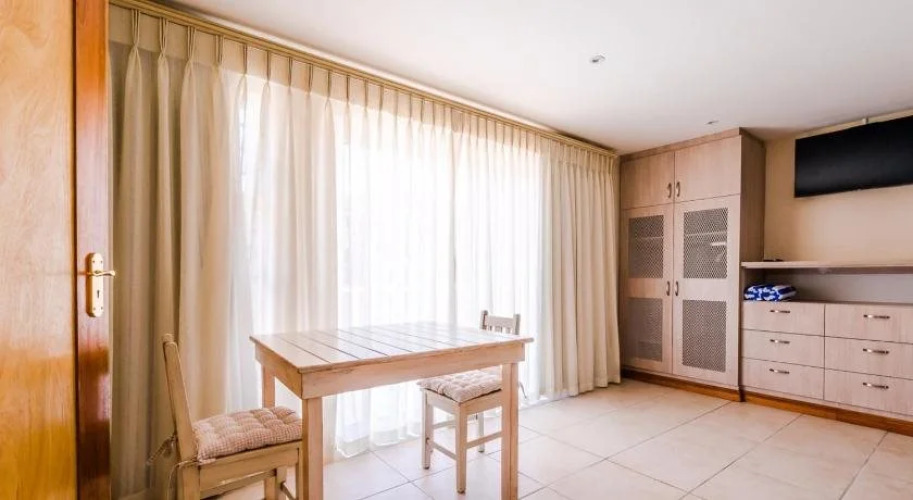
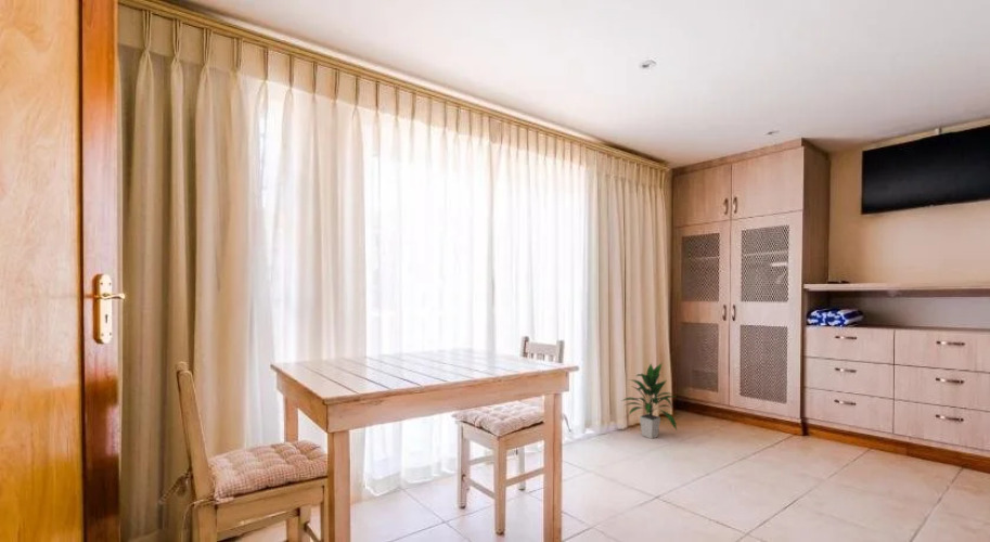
+ indoor plant [621,361,678,440]
